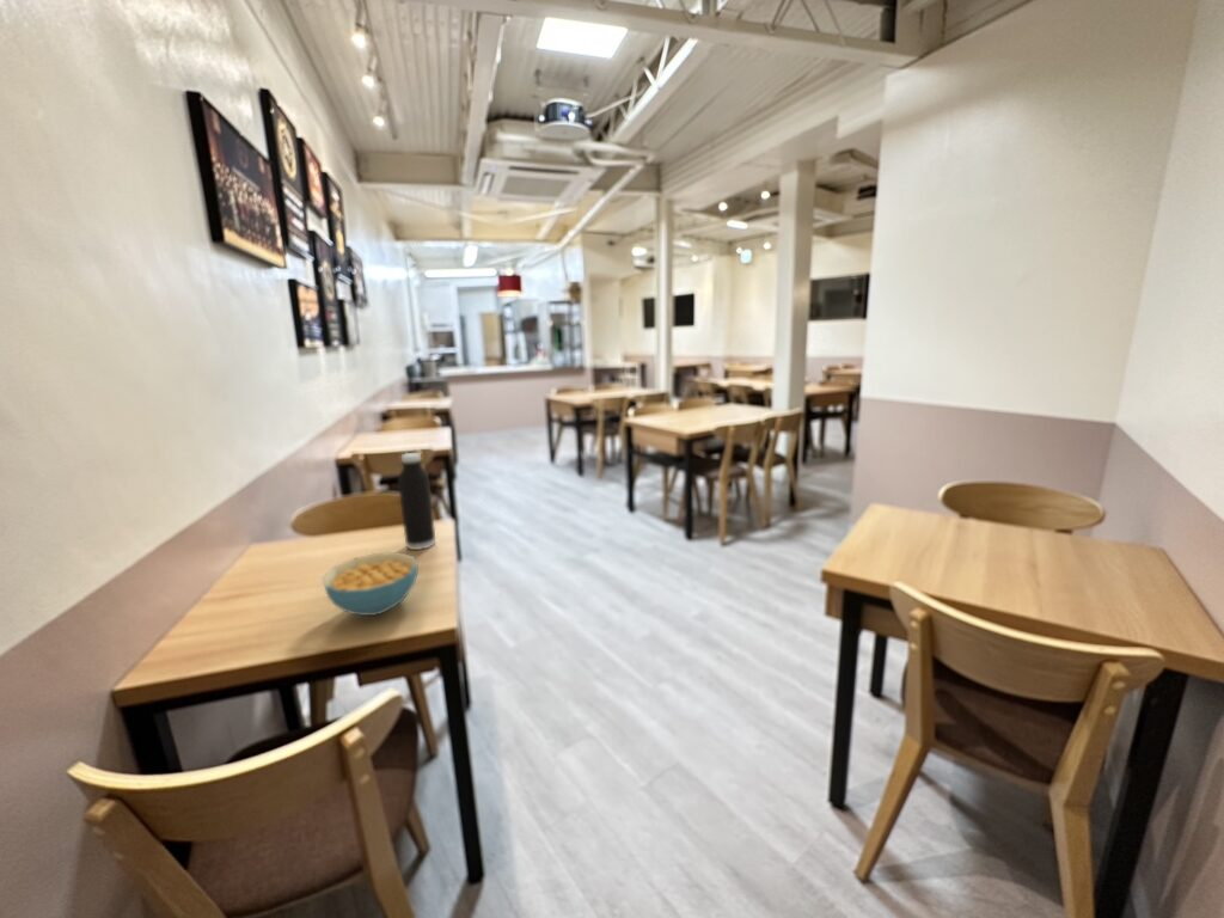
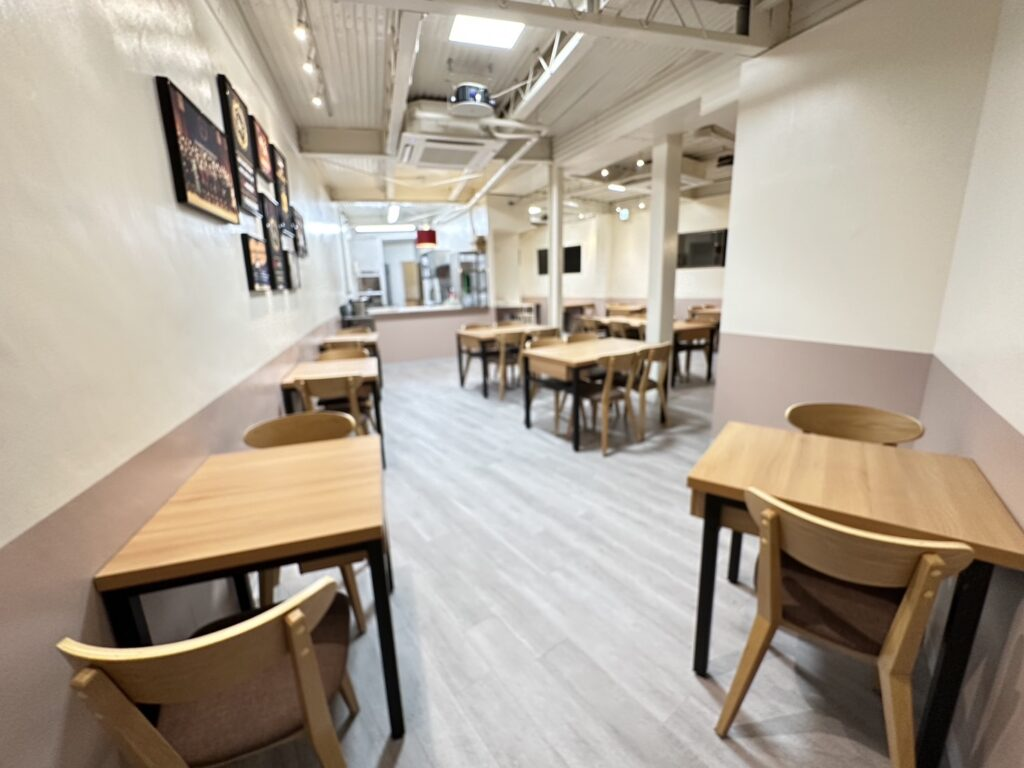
- cereal bowl [322,551,420,617]
- water bottle [397,452,436,551]
